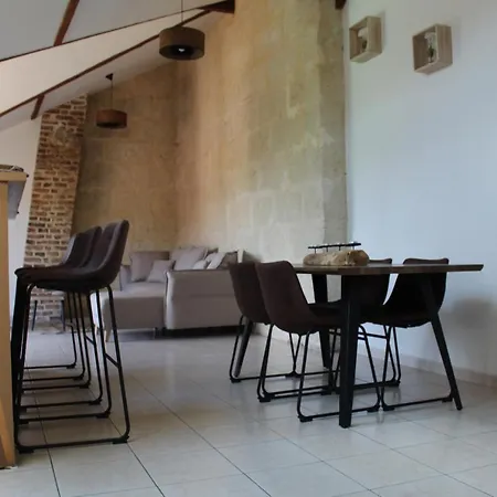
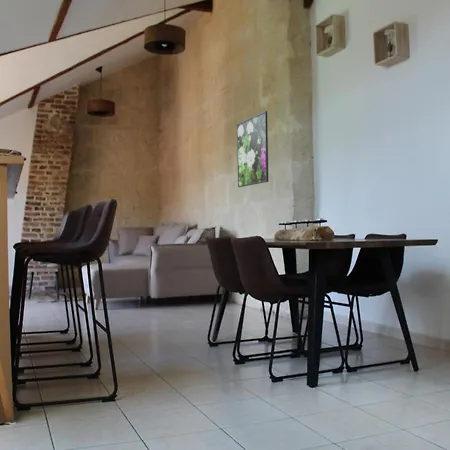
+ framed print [236,110,269,188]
